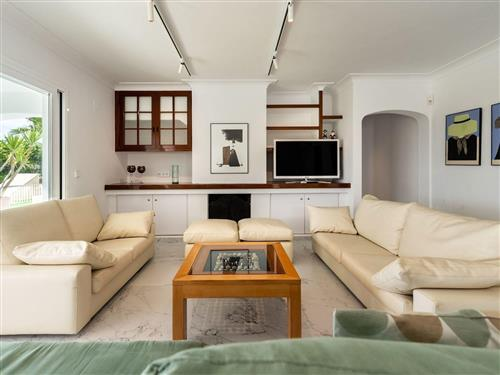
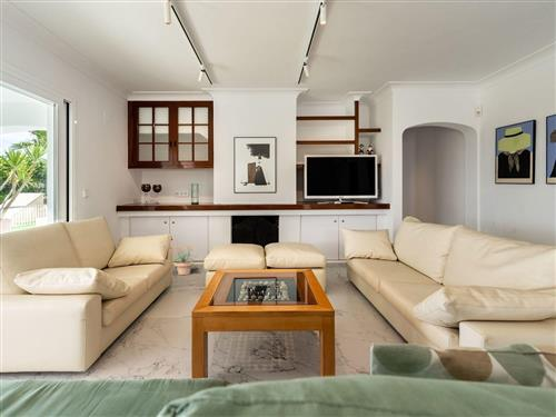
+ potted plant [171,245,198,276]
